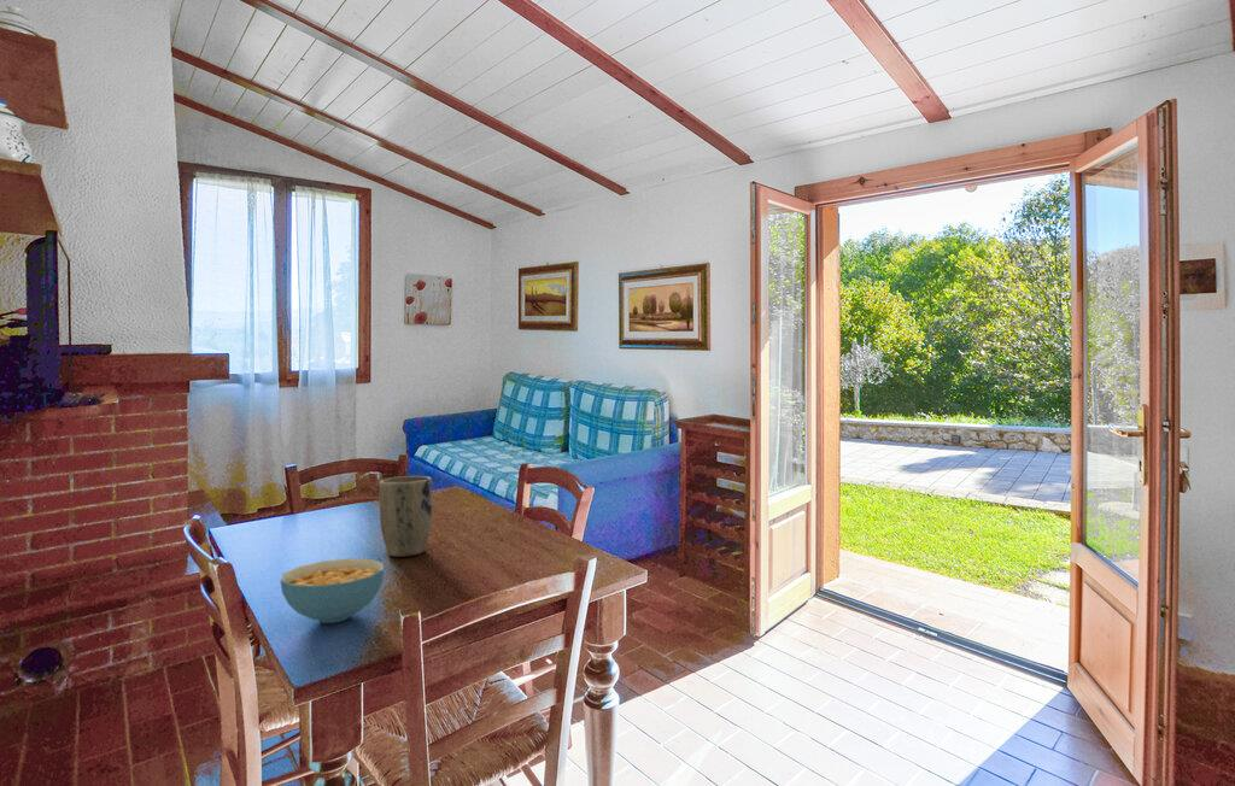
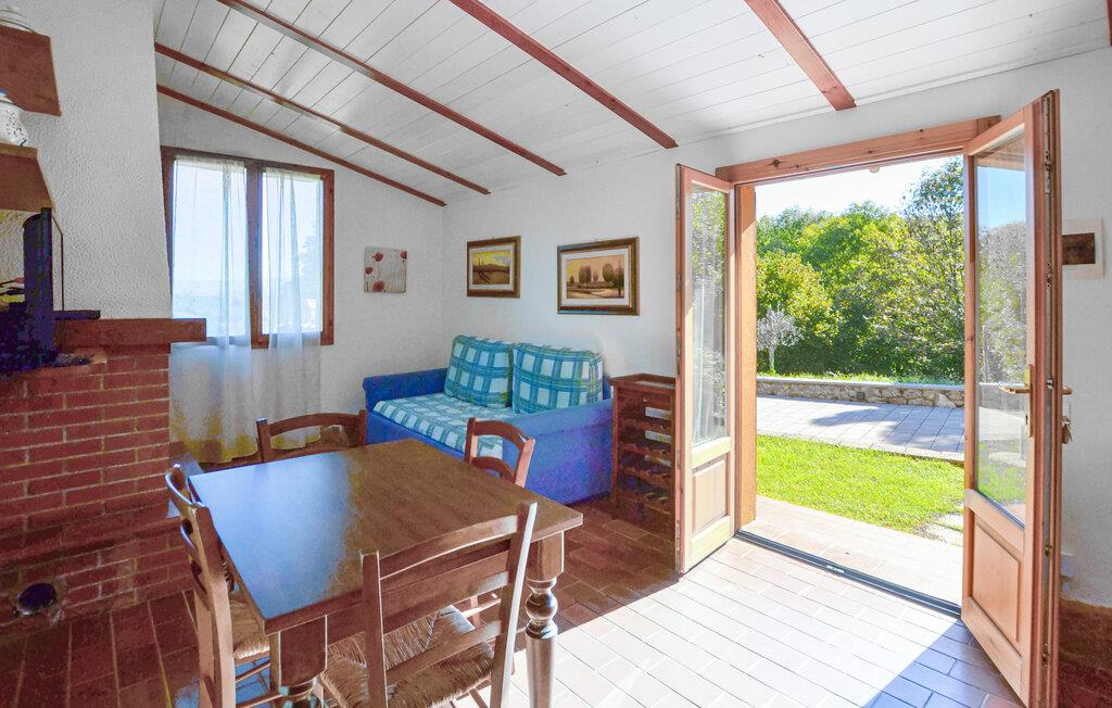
- plant pot [379,475,433,558]
- cereal bowl [279,557,385,624]
